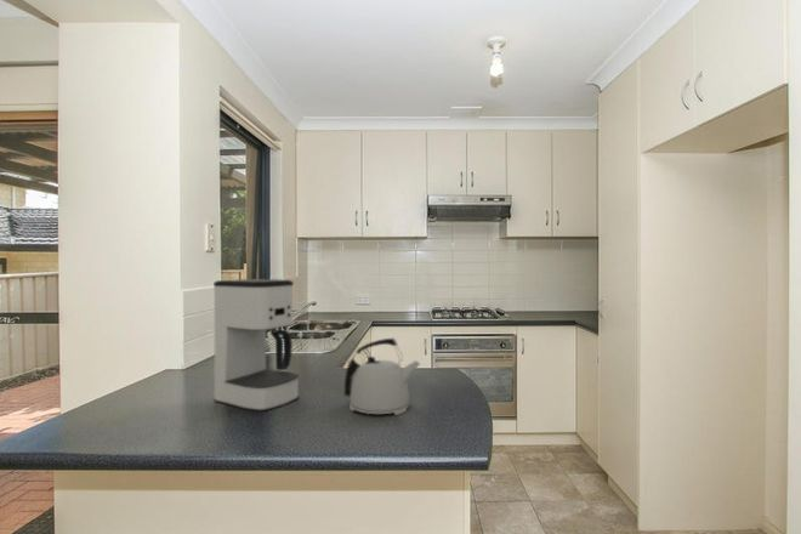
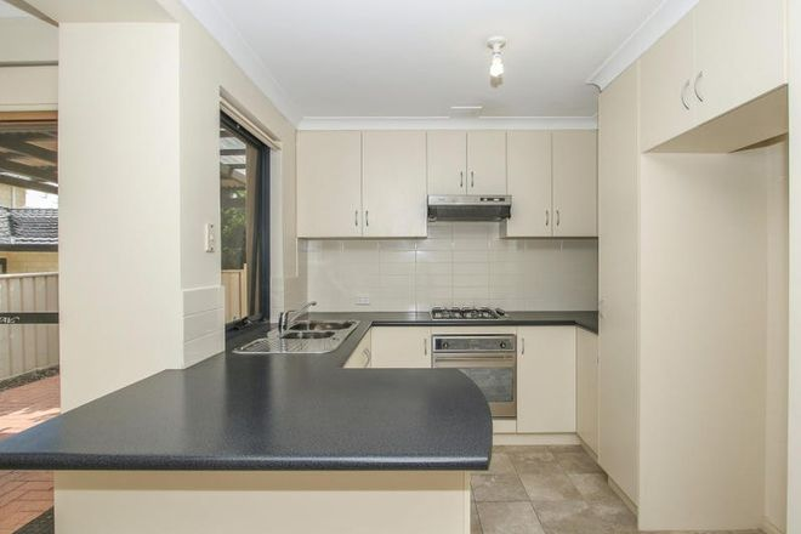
- kettle [343,337,421,416]
- coffee maker [212,278,300,413]
